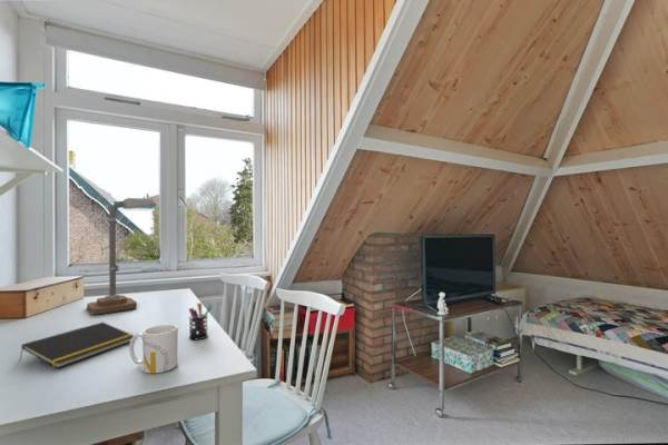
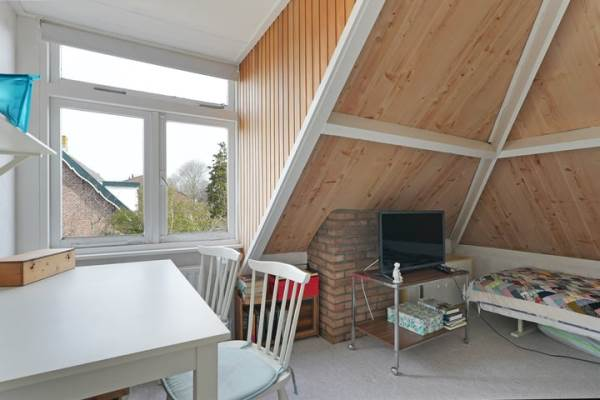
- mug [128,324,179,374]
- notepad [19,322,135,369]
- pen holder [188,301,214,340]
- desk lamp [86,197,155,315]
